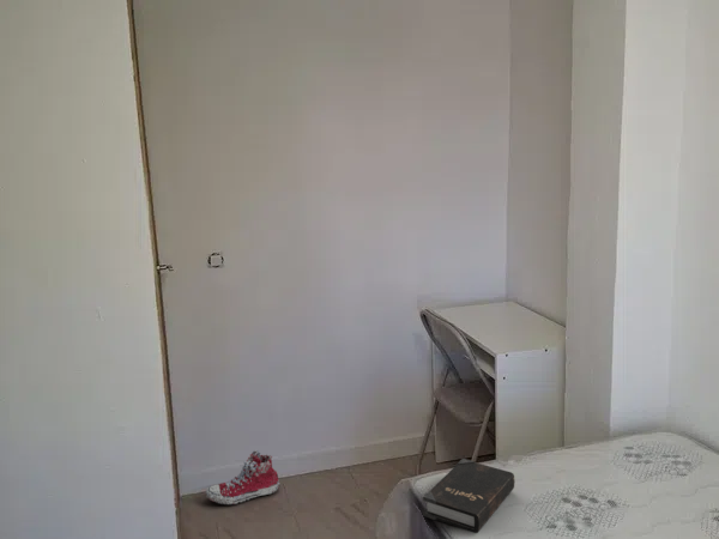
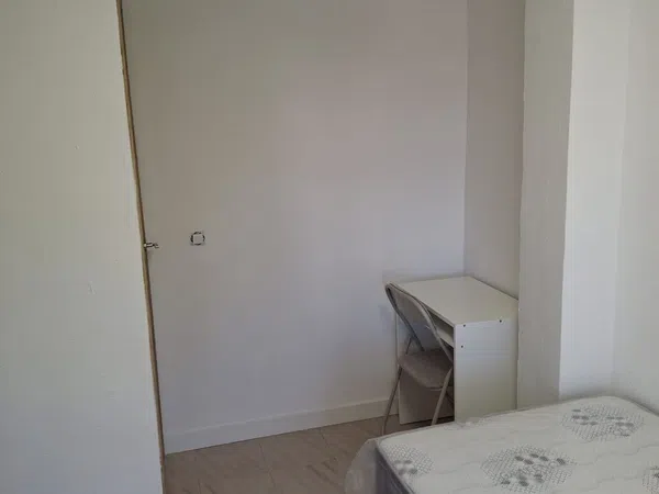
- shoe [205,449,280,507]
- hardback book [422,458,516,534]
